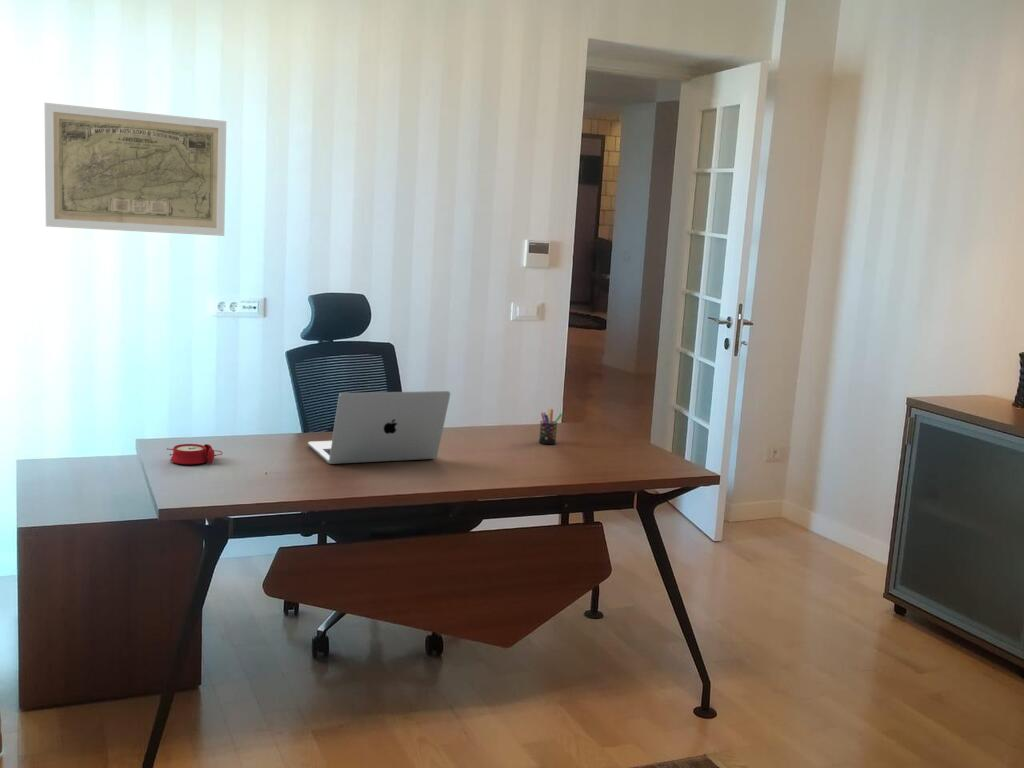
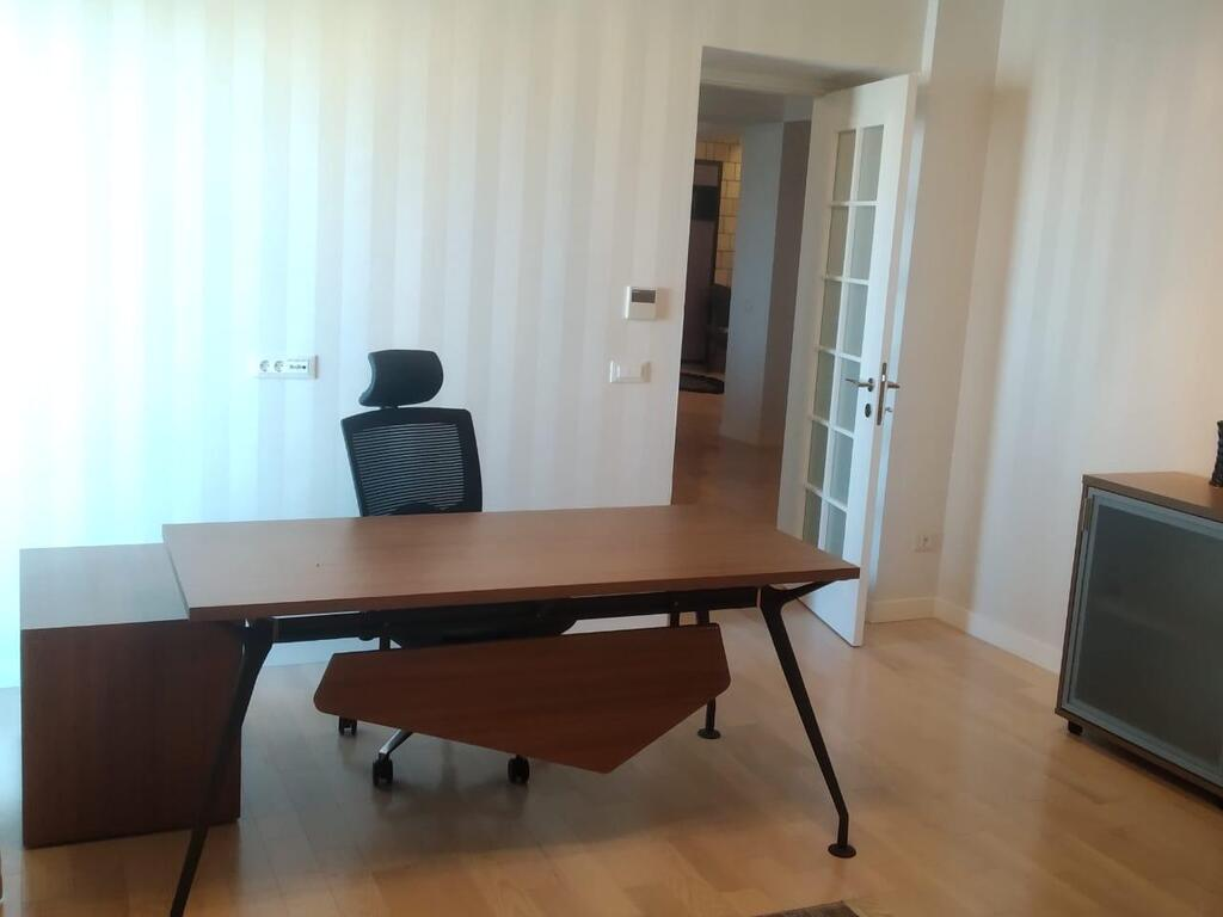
- laptop [307,390,451,465]
- pen holder [538,408,564,445]
- alarm clock [166,443,224,465]
- map [43,102,227,237]
